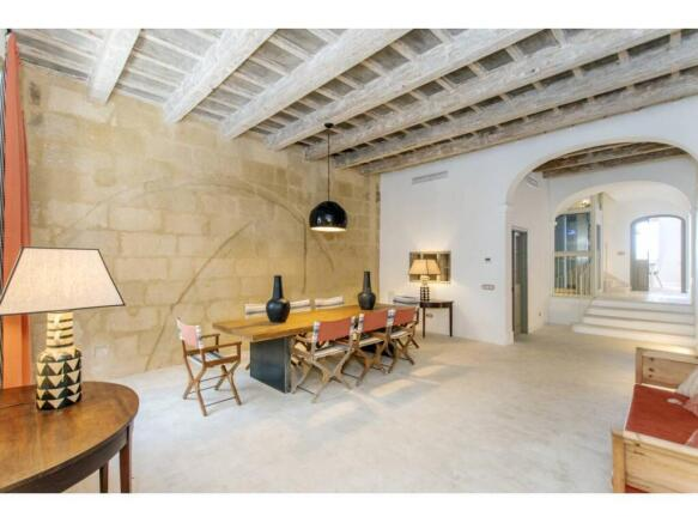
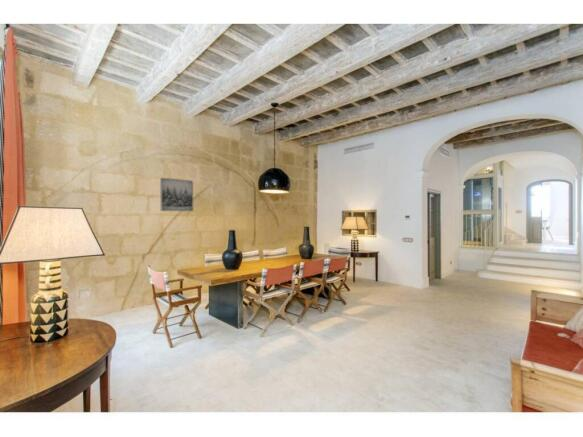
+ wall art [159,177,194,212]
